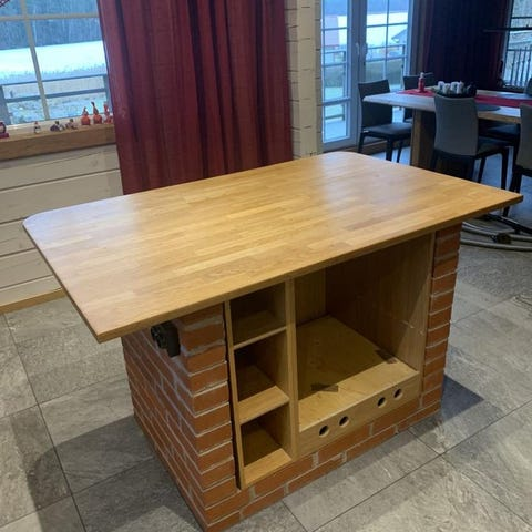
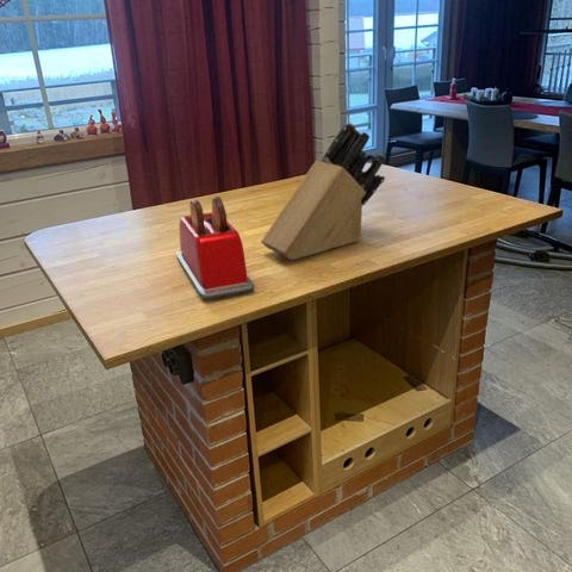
+ knife block [260,122,387,261]
+ toaster [175,195,255,300]
